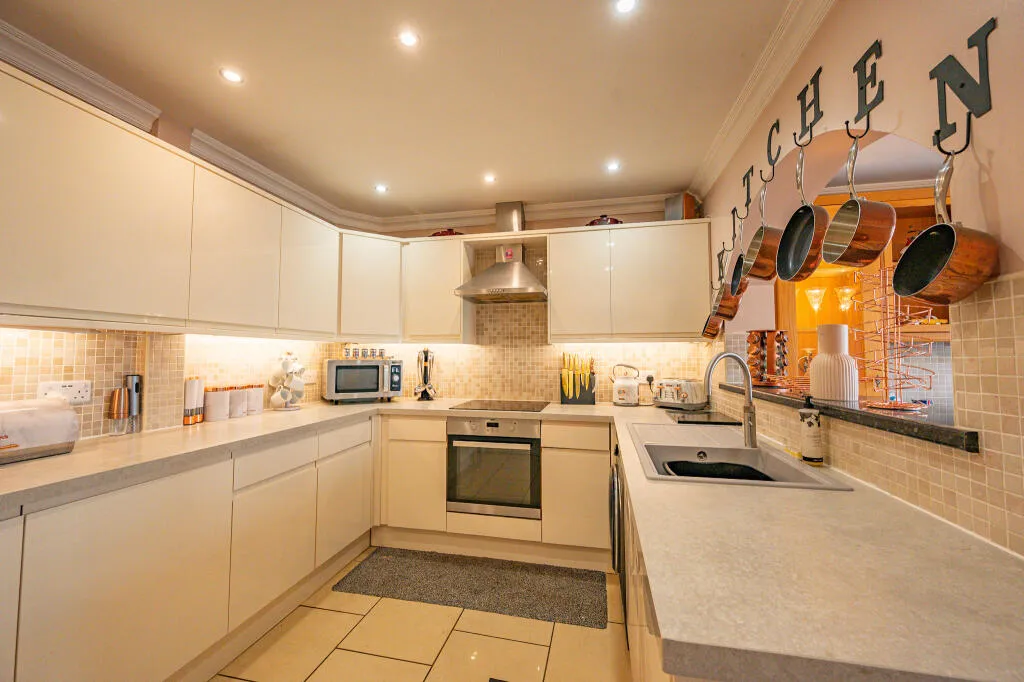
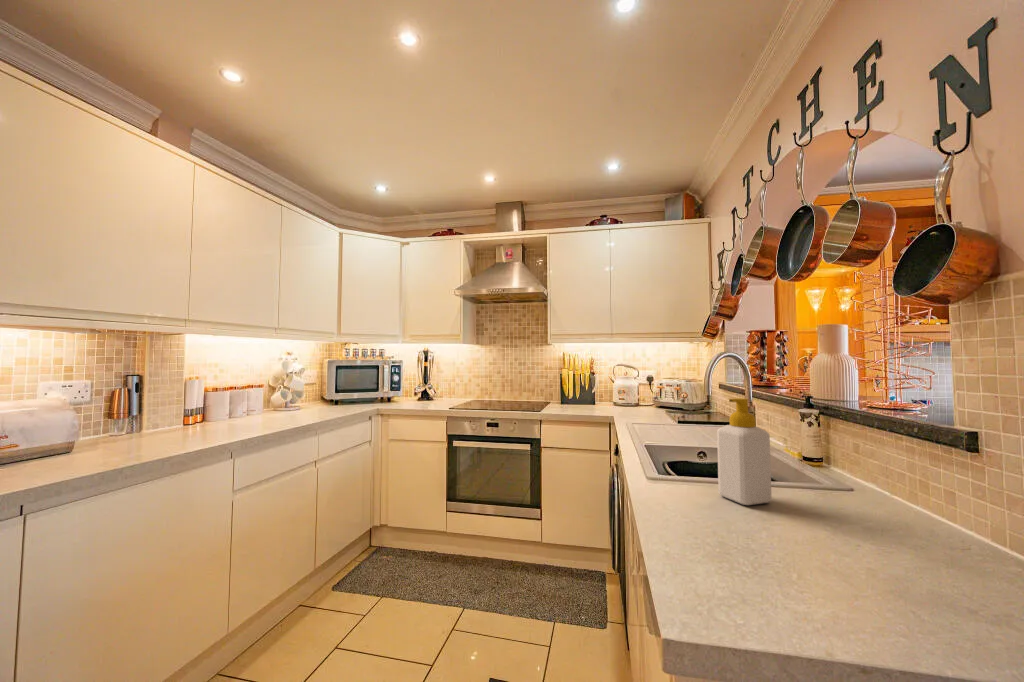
+ soap bottle [716,397,773,506]
